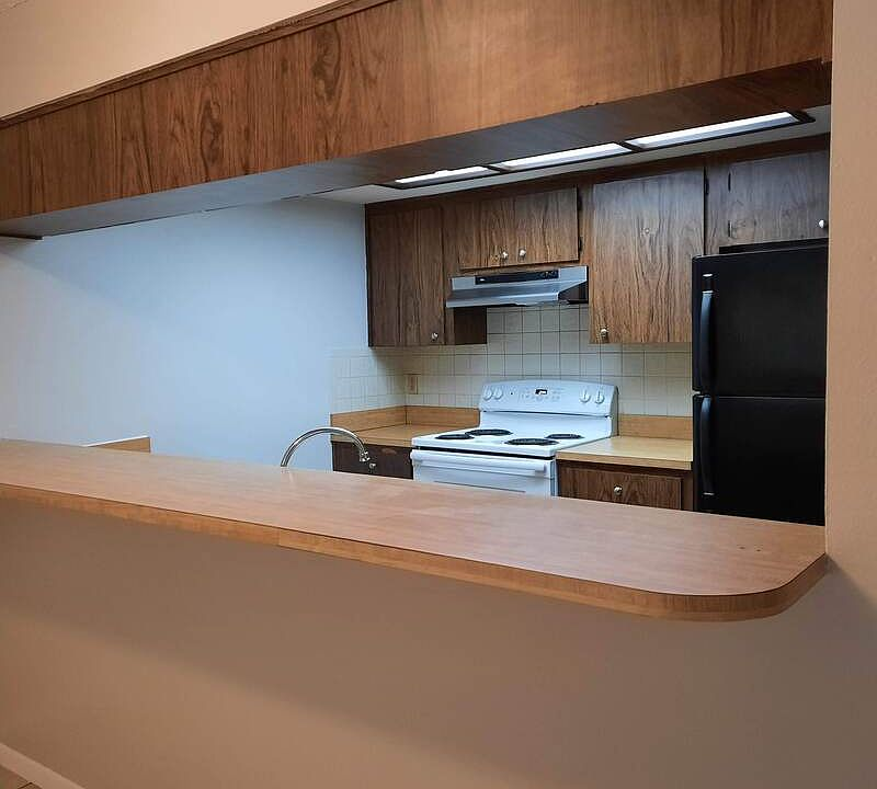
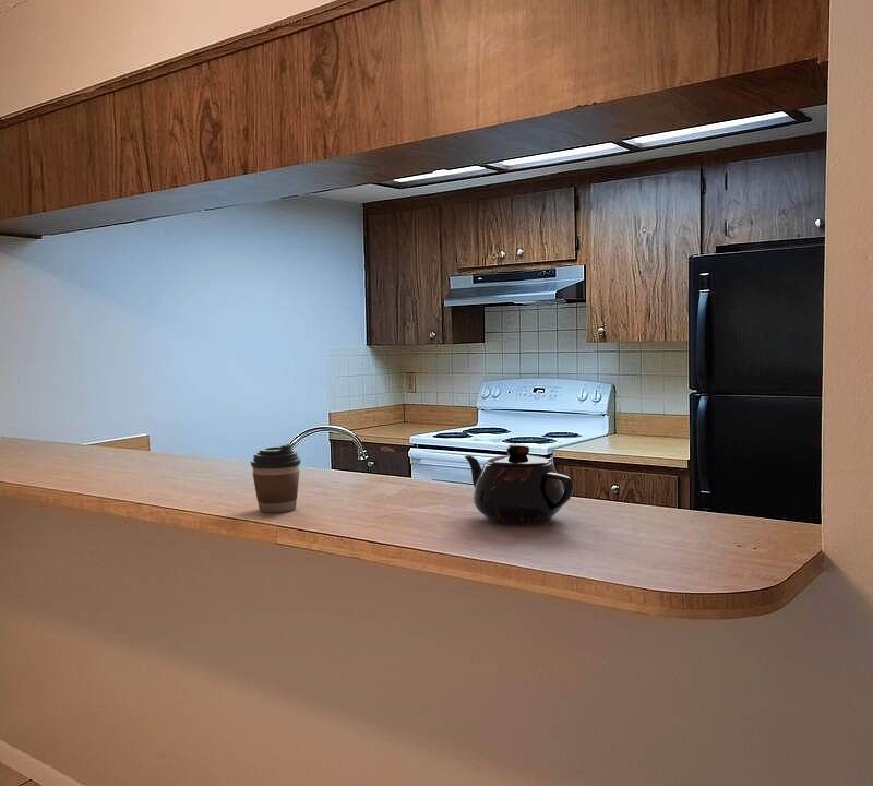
+ coffee cup [250,442,301,513]
+ teapot [463,442,575,525]
